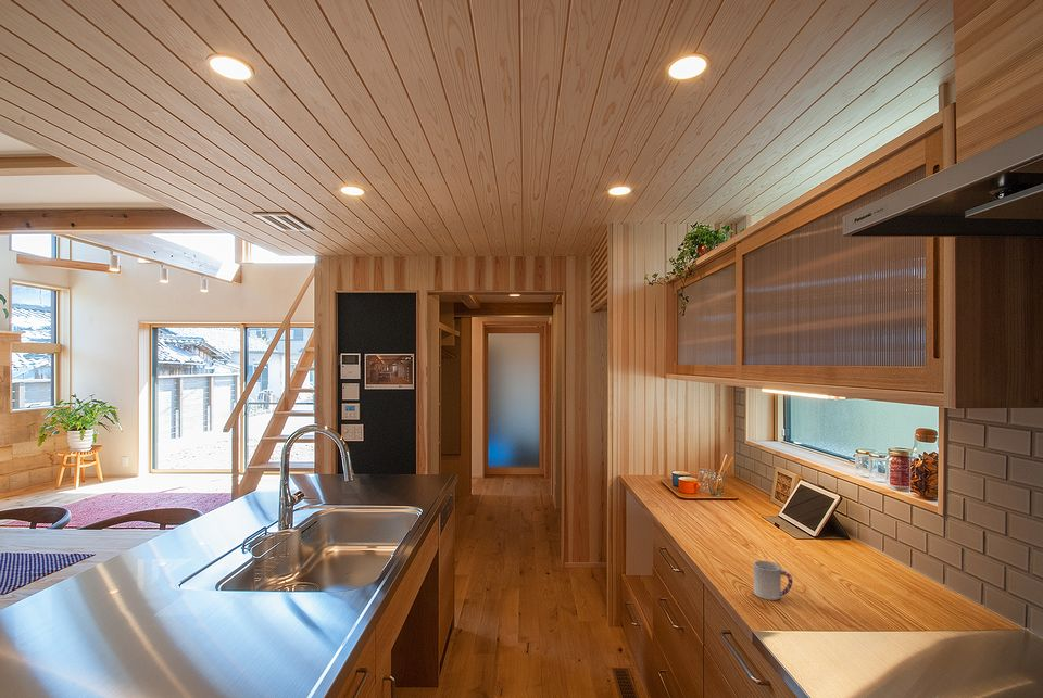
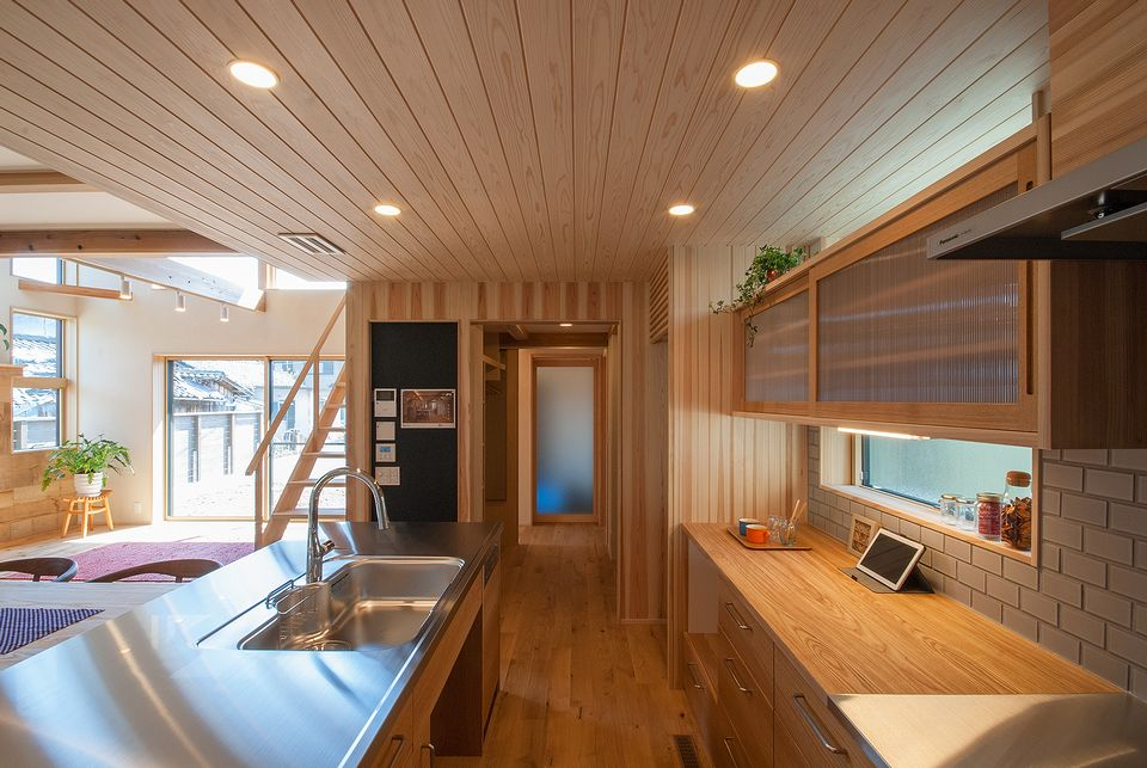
- cup [753,560,794,601]
